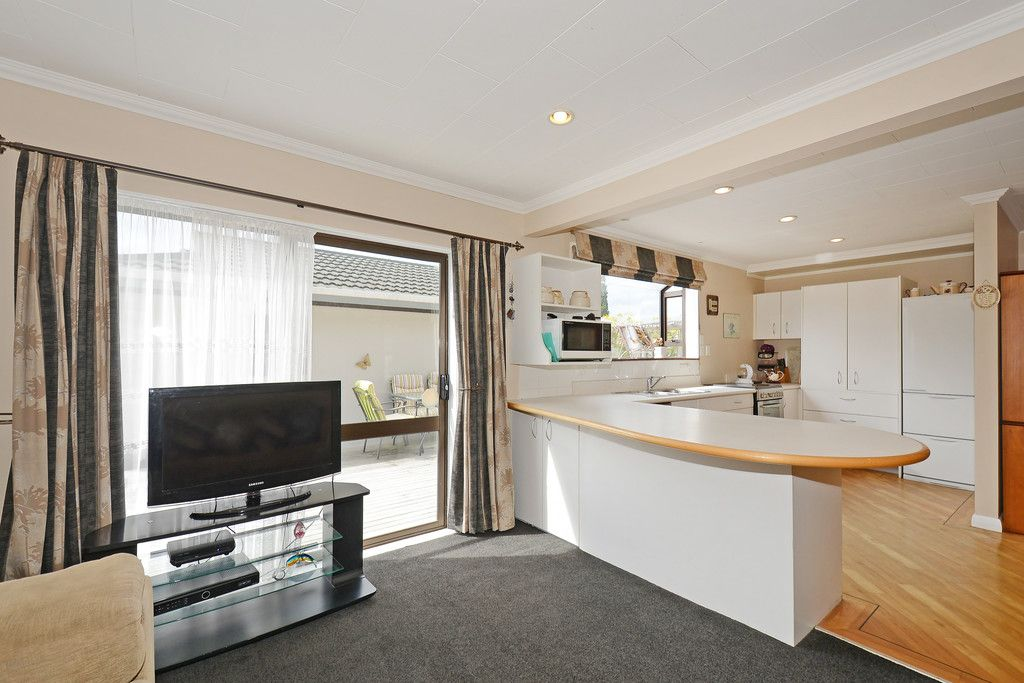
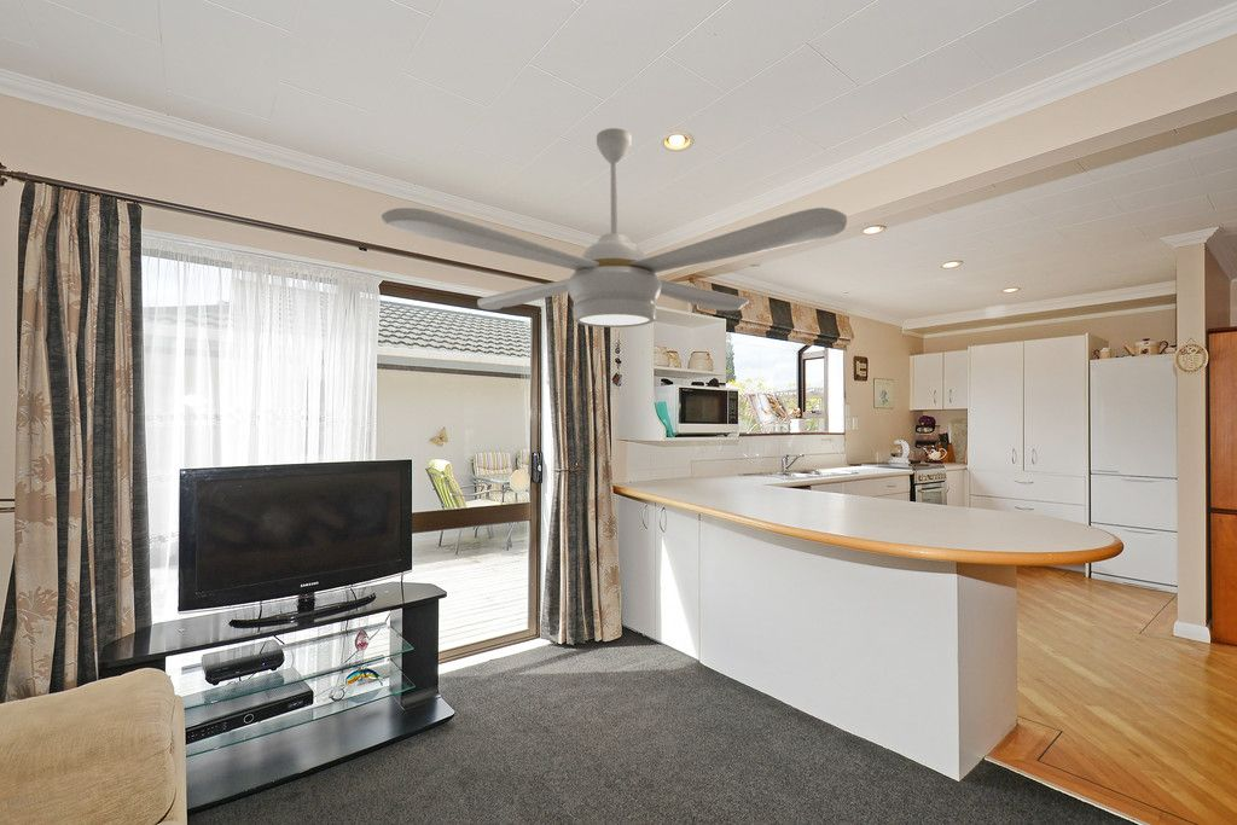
+ ceiling fan [381,127,848,329]
